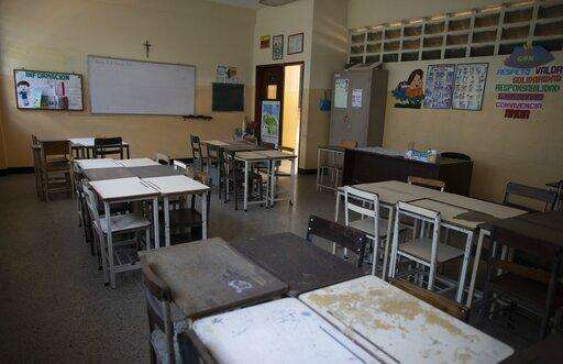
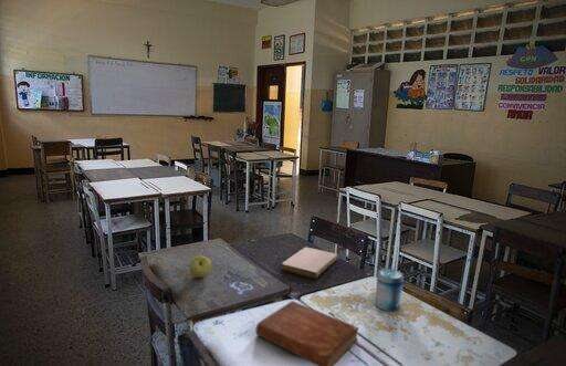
+ beverage can [374,268,405,312]
+ bible [254,300,359,366]
+ notebook [280,247,339,280]
+ apple [189,254,212,279]
